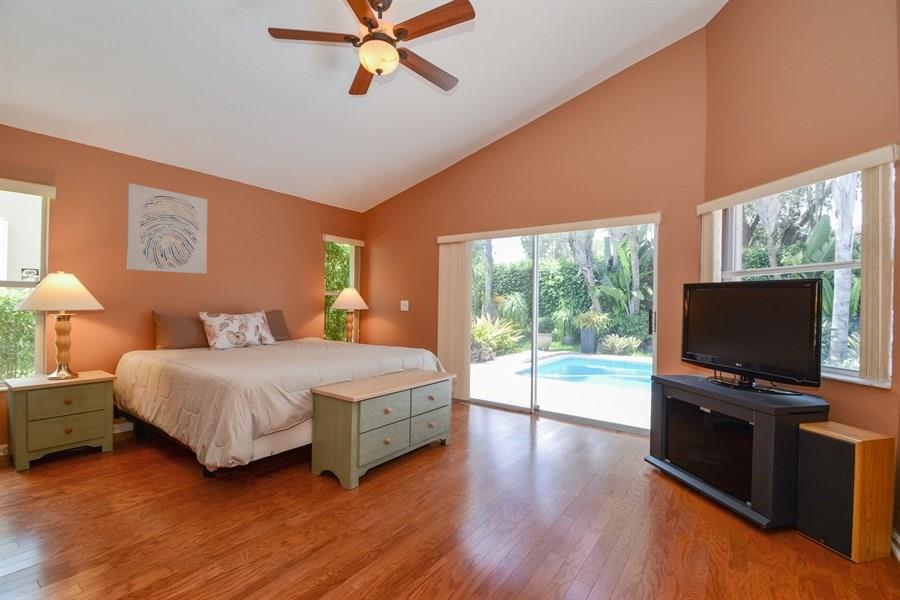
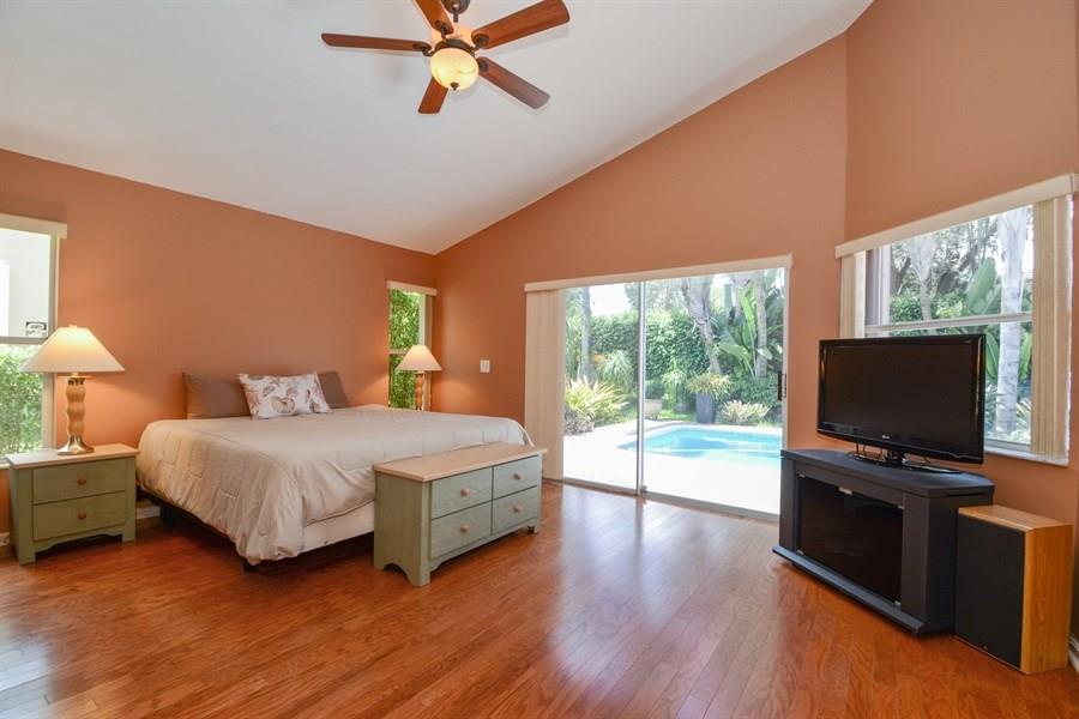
- wall art [126,182,208,275]
